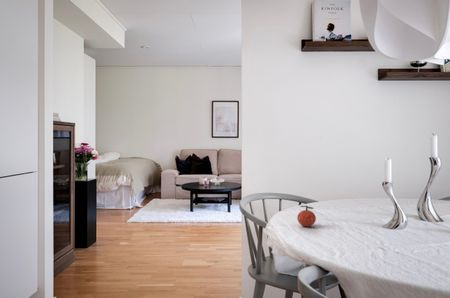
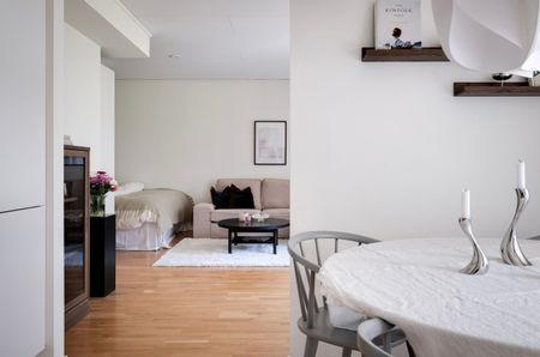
- apple [296,205,317,227]
